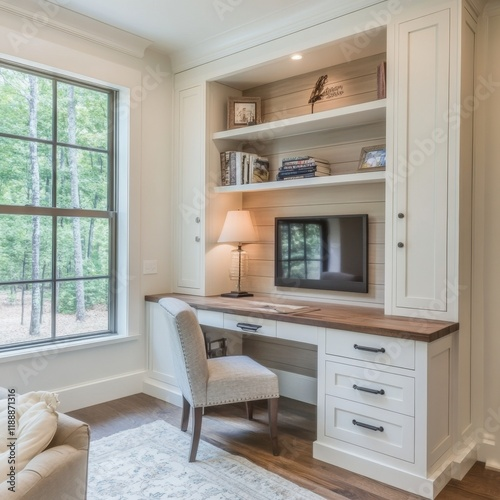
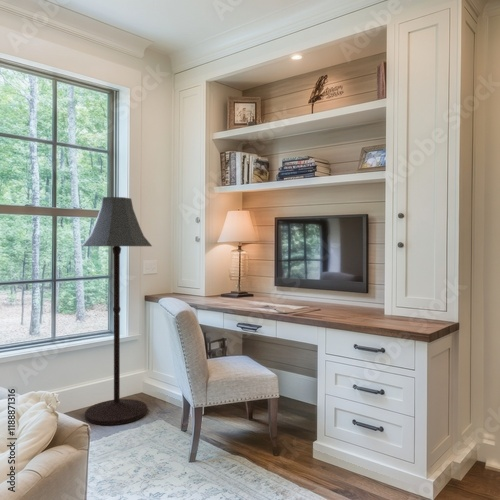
+ floor lamp [81,196,153,426]
